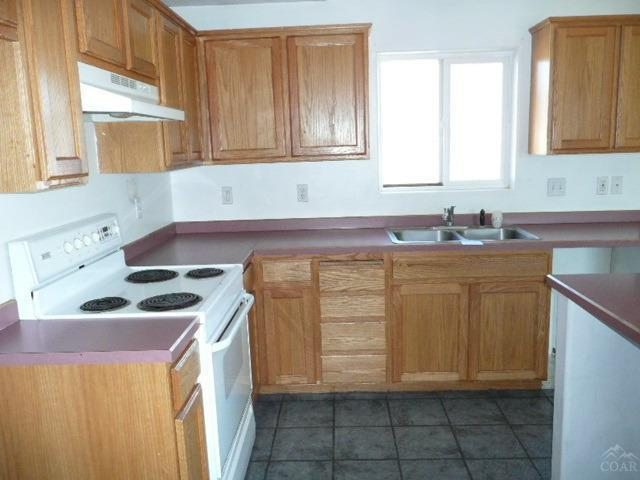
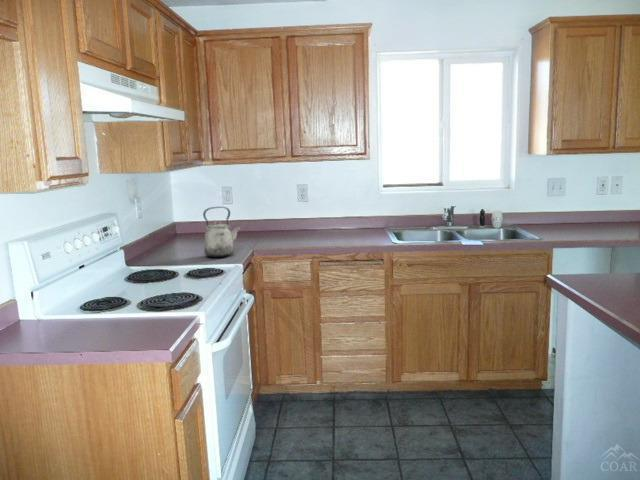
+ kettle [202,206,242,258]
